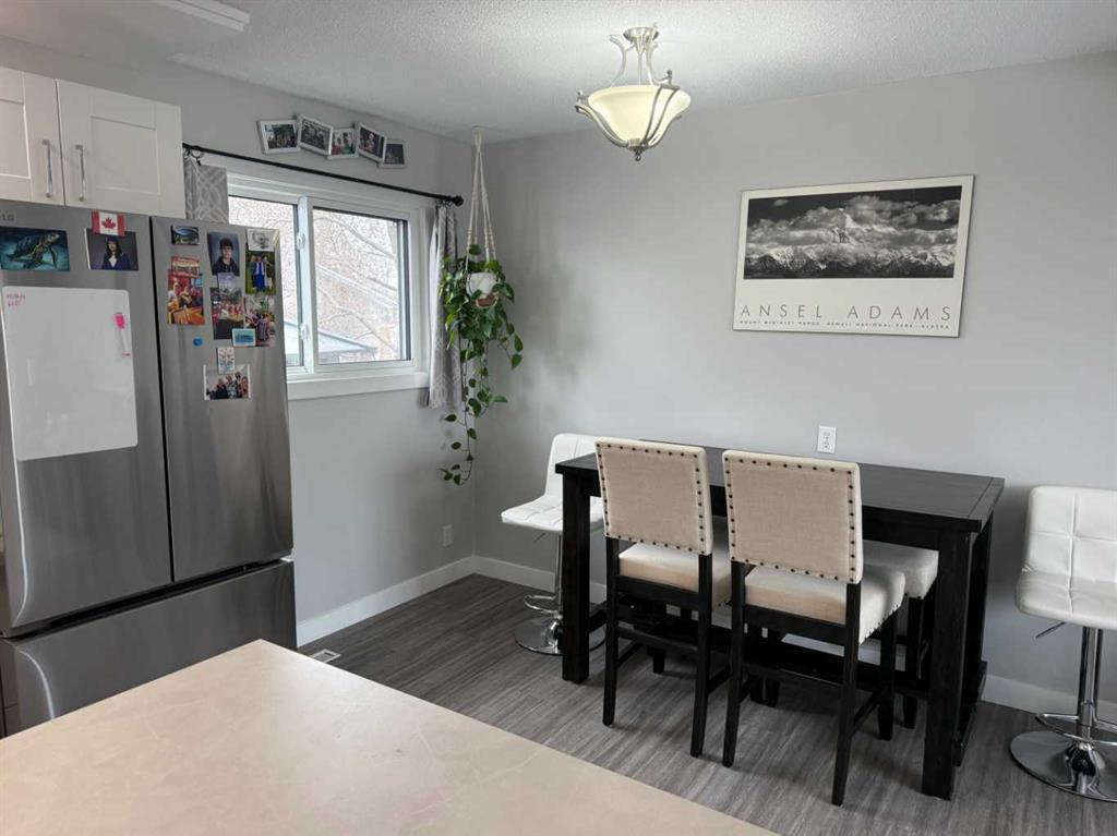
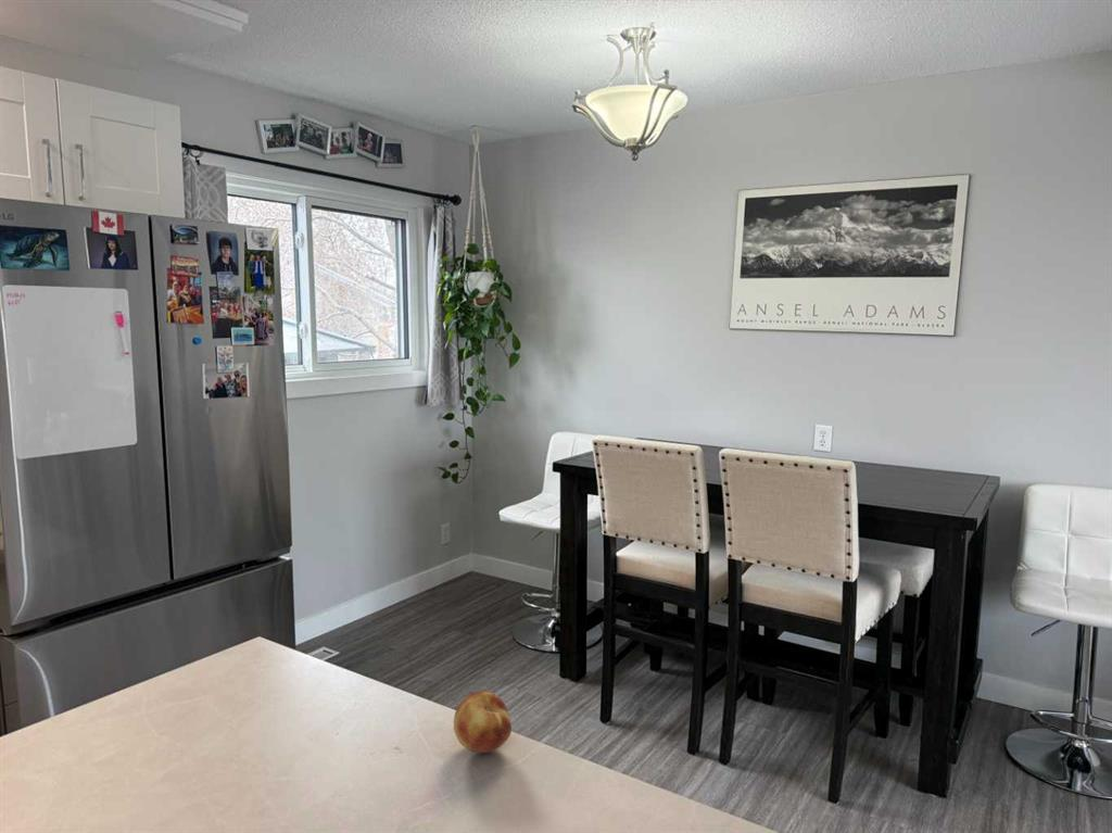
+ fruit [453,690,513,754]
